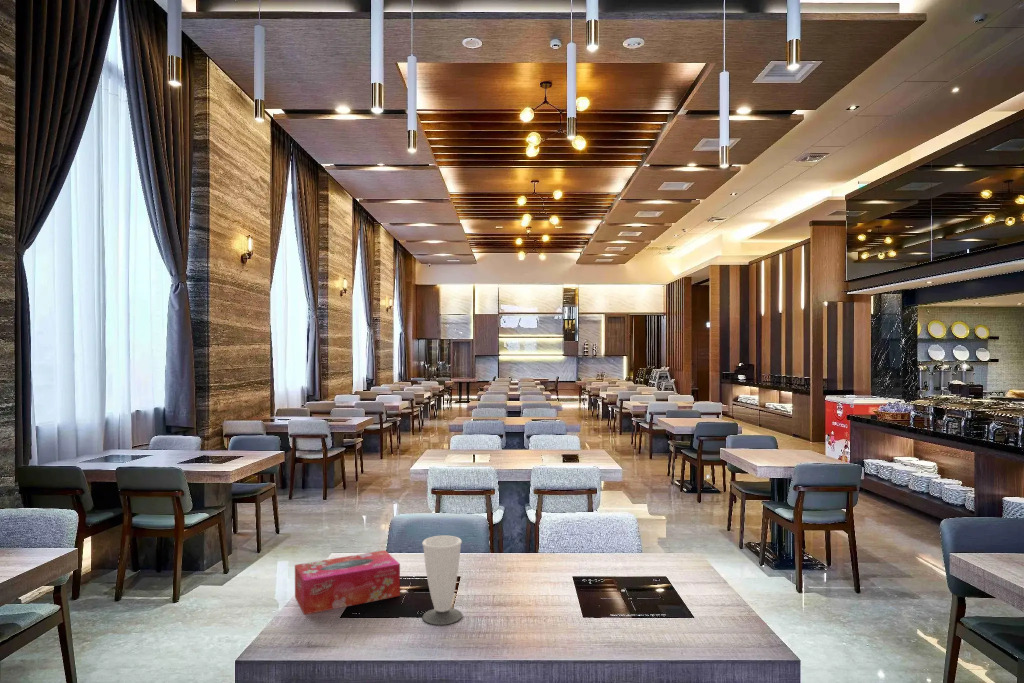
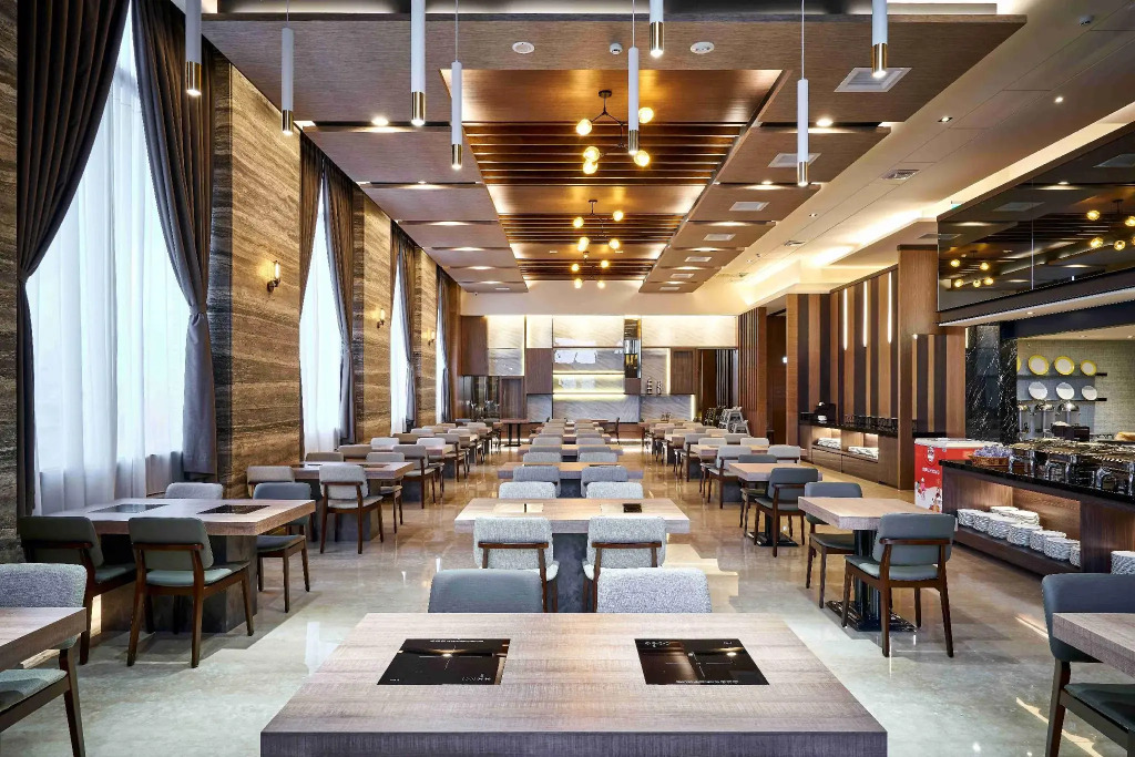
- cup [421,534,463,626]
- tissue box [294,549,401,616]
